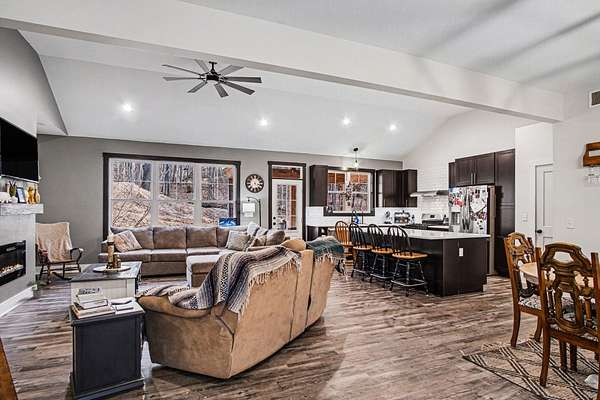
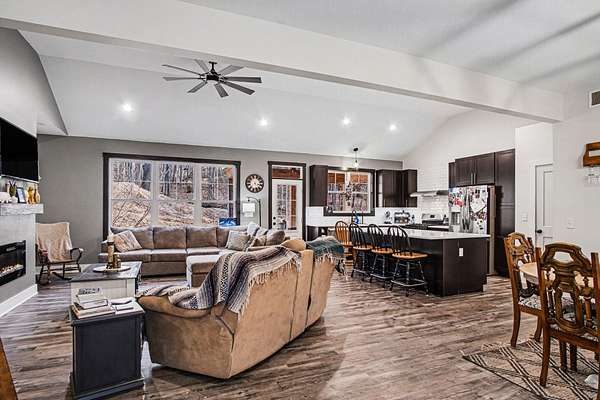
- potted plant [26,279,47,300]
